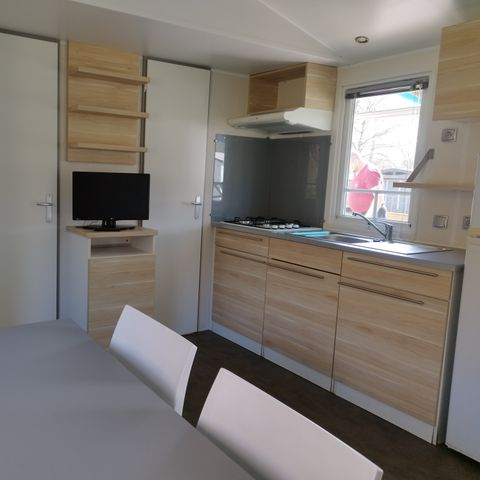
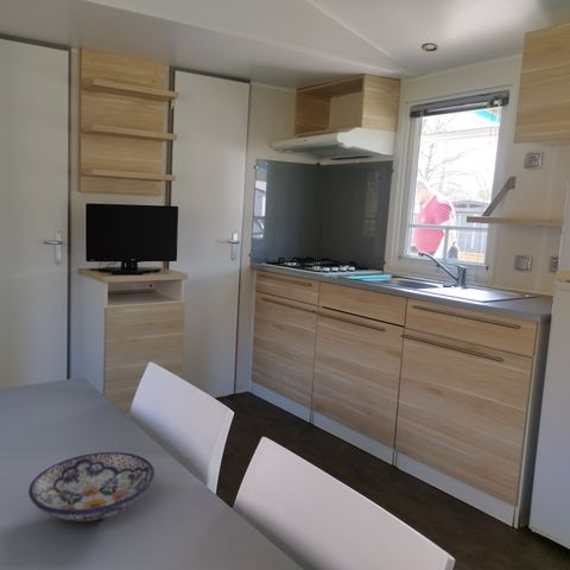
+ bowl [27,451,156,522]
